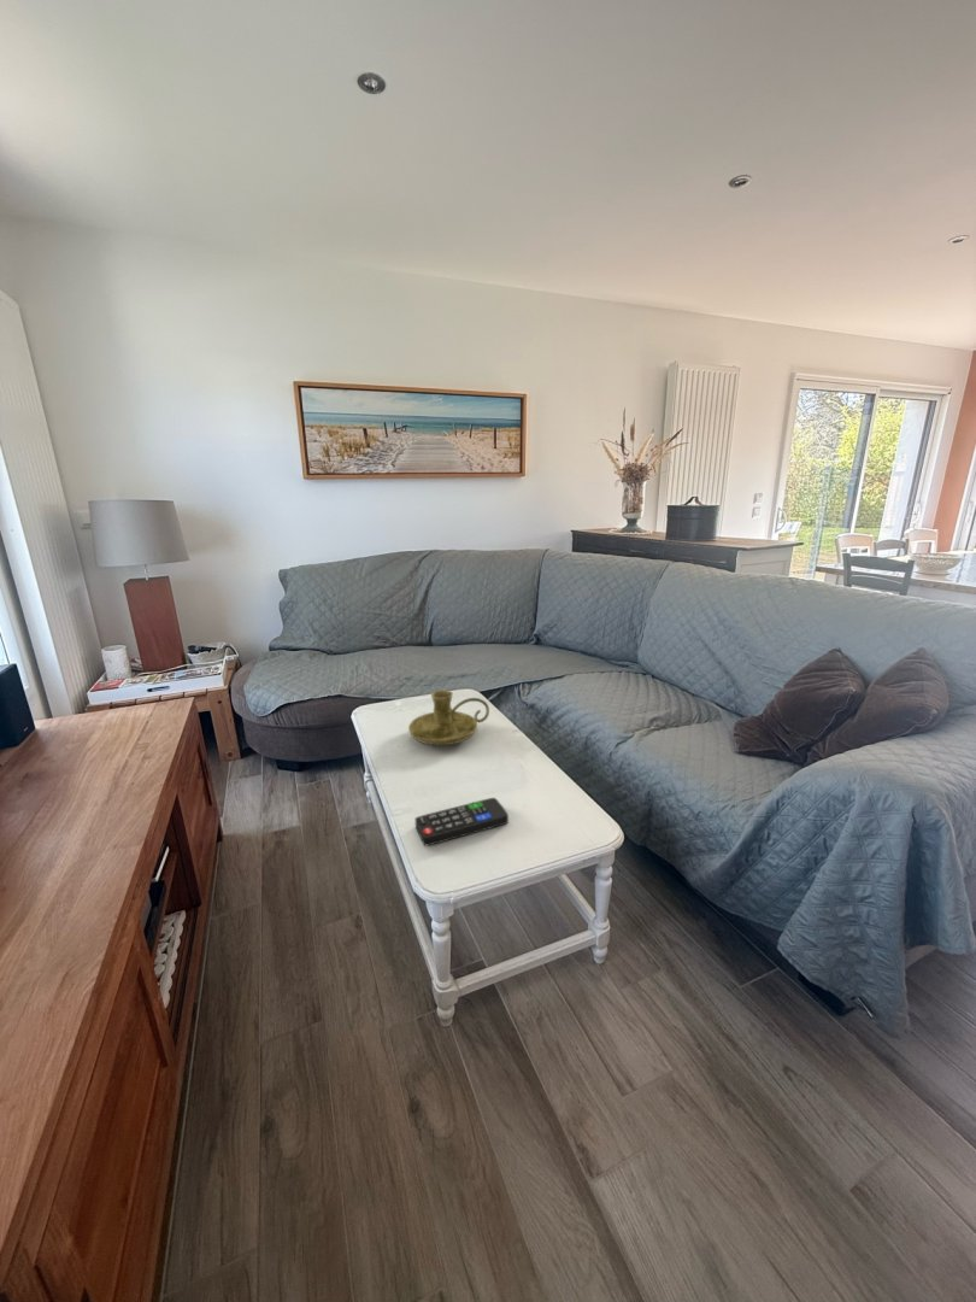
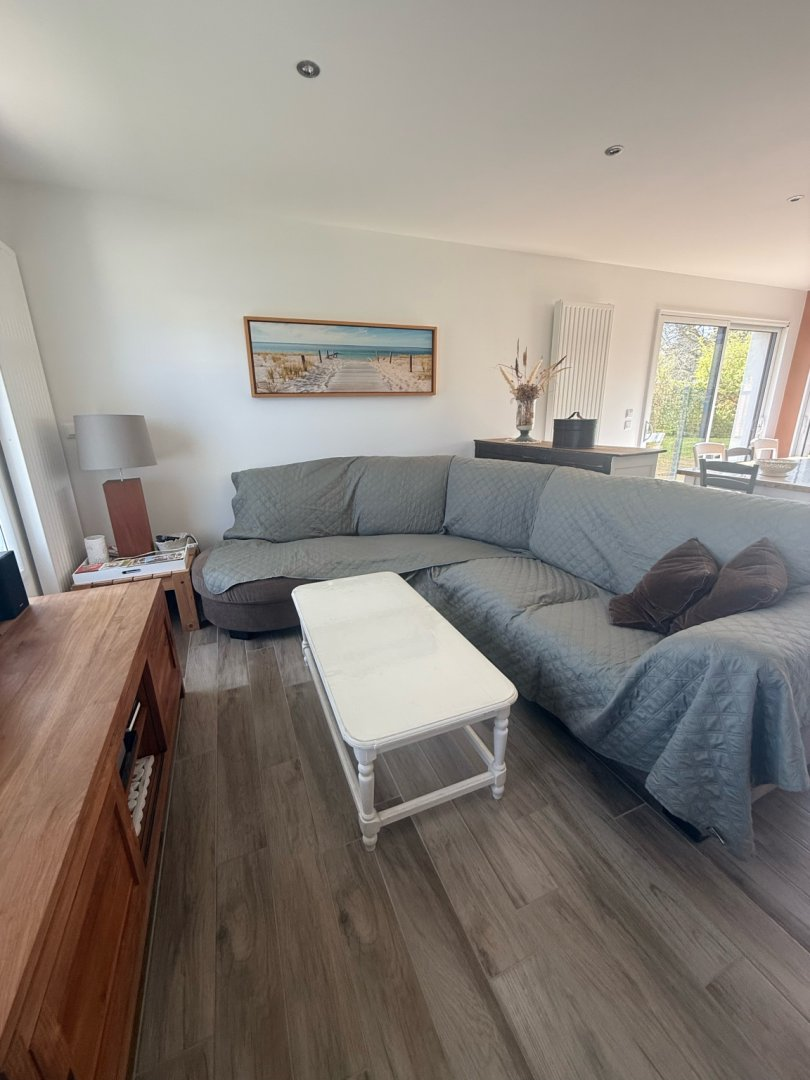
- candle holder [407,690,490,746]
- remote control [414,797,510,846]
